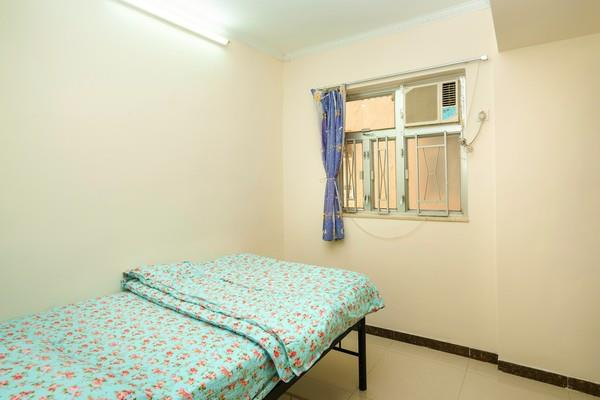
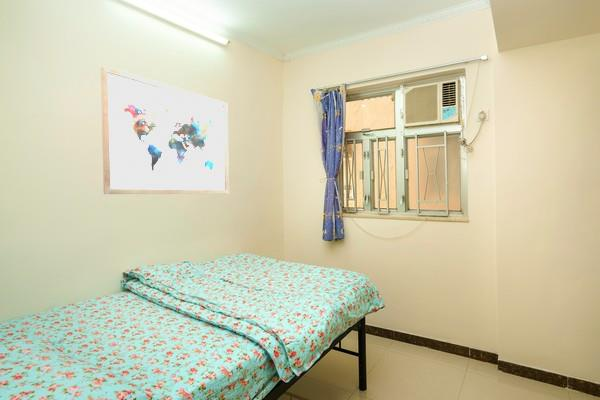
+ wall art [100,64,230,195]
